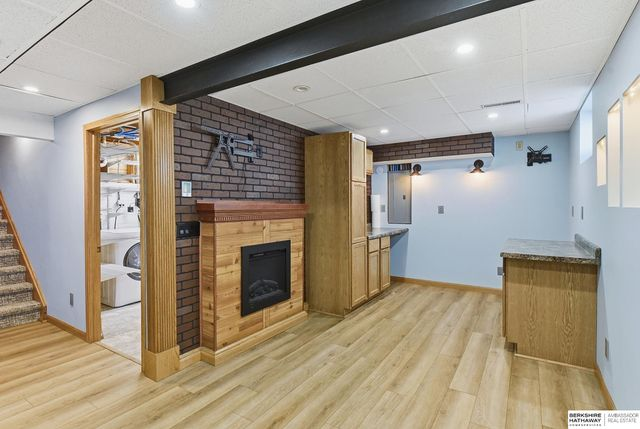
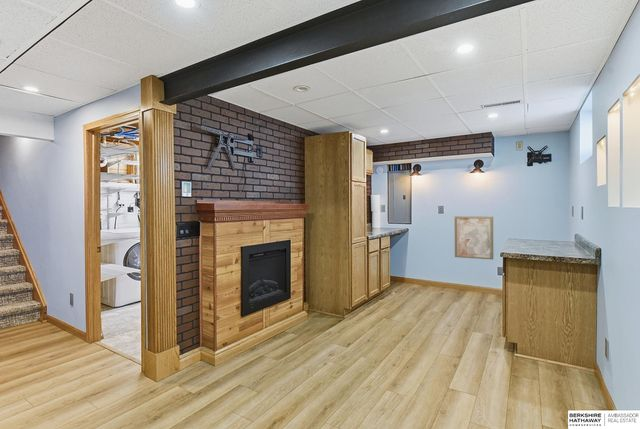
+ wall art [454,215,494,260]
